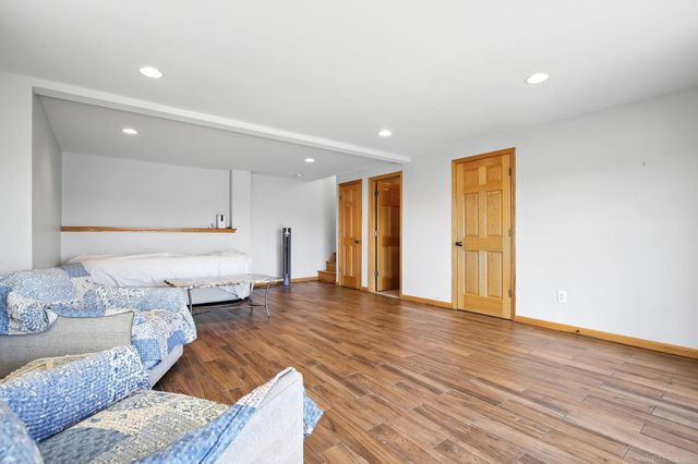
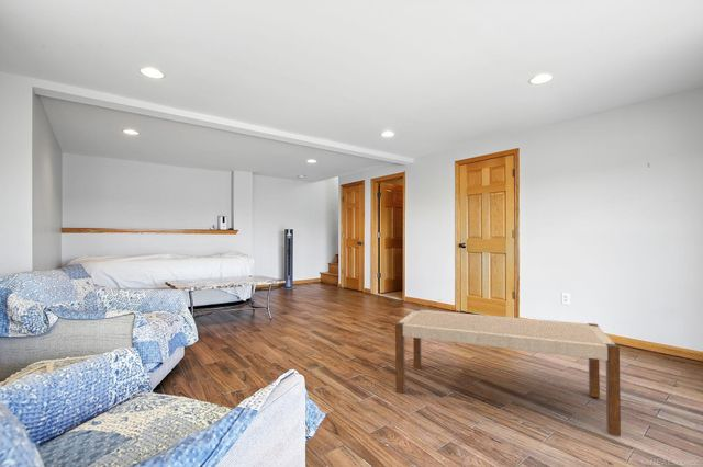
+ bench [394,308,622,437]
